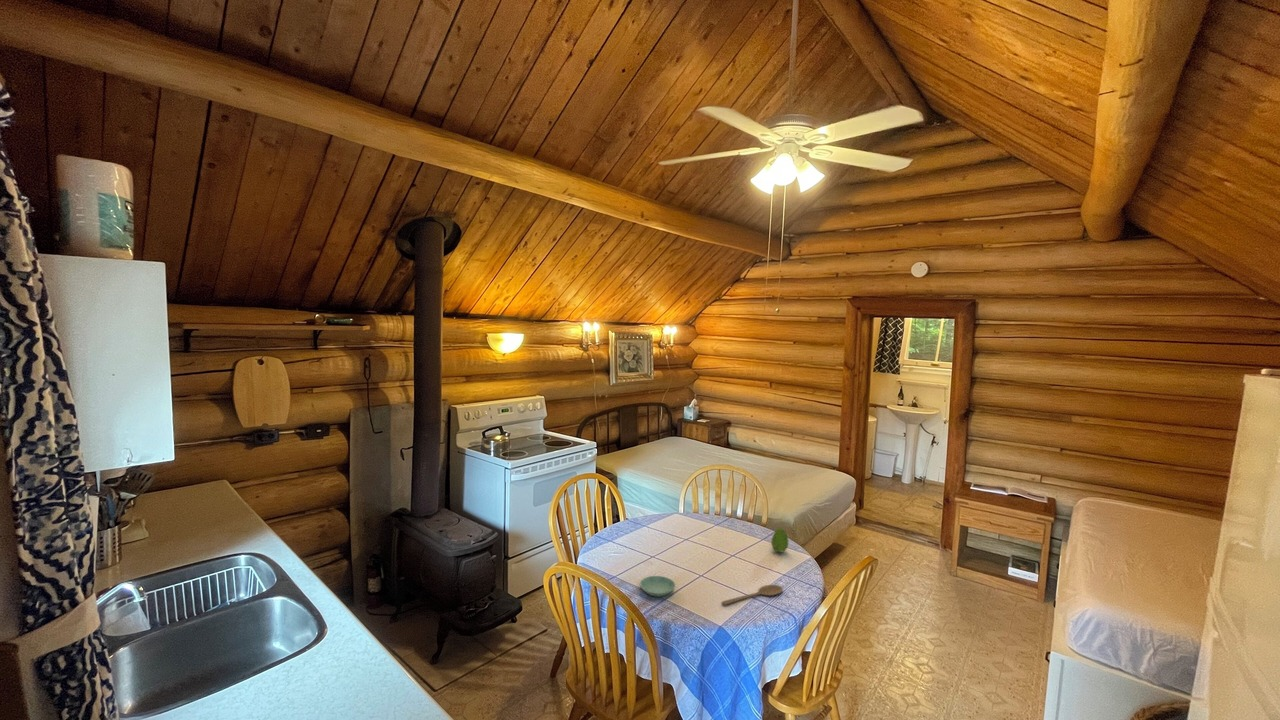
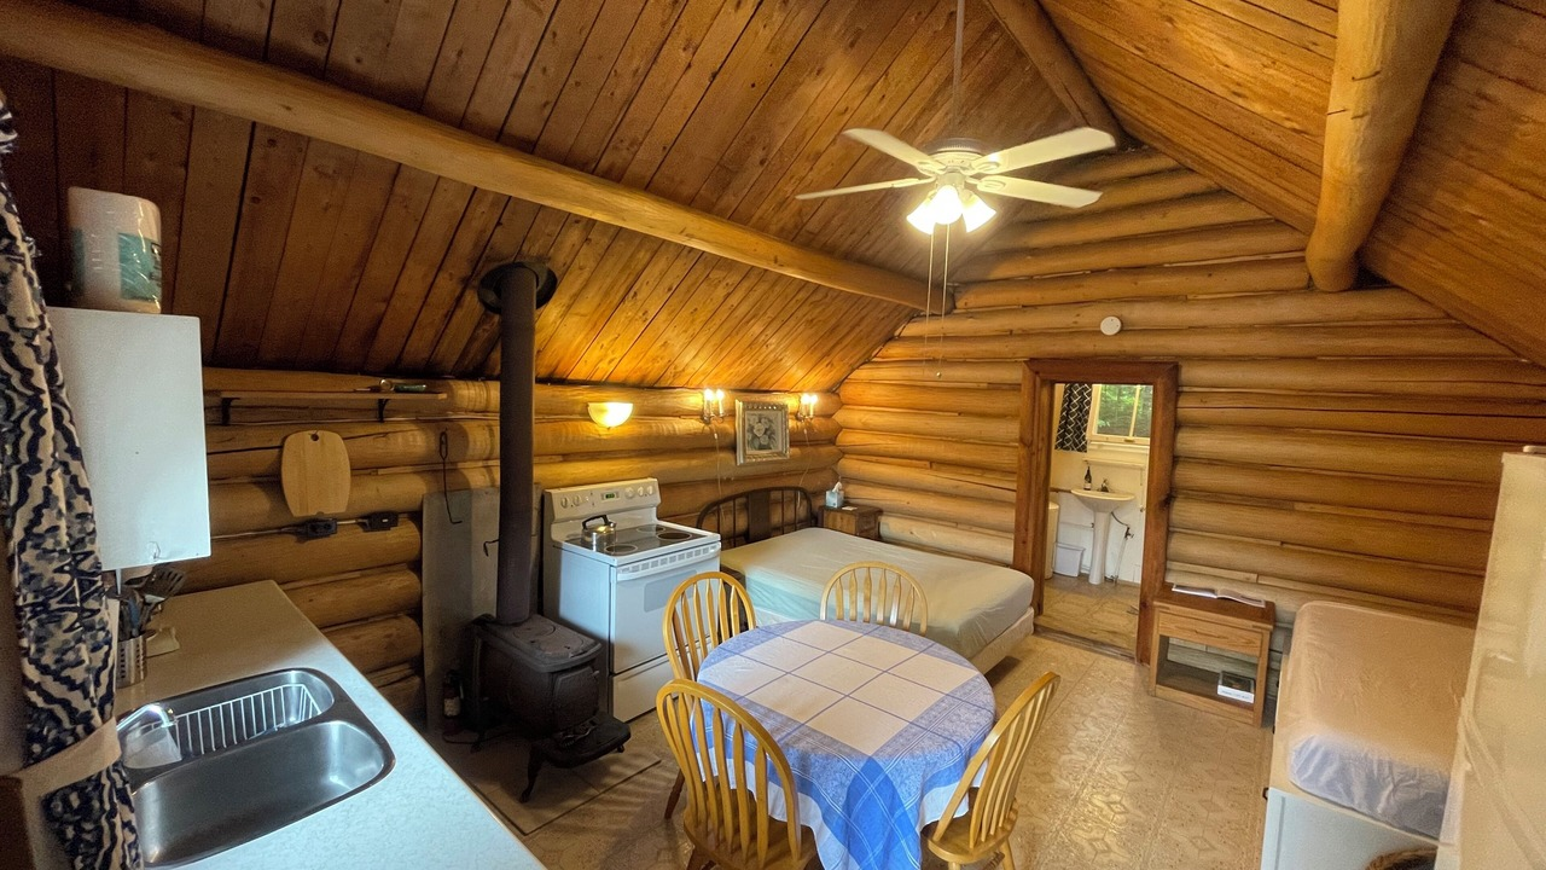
- fruit [770,527,789,554]
- saucer [639,575,676,598]
- wooden spoon [721,584,784,606]
